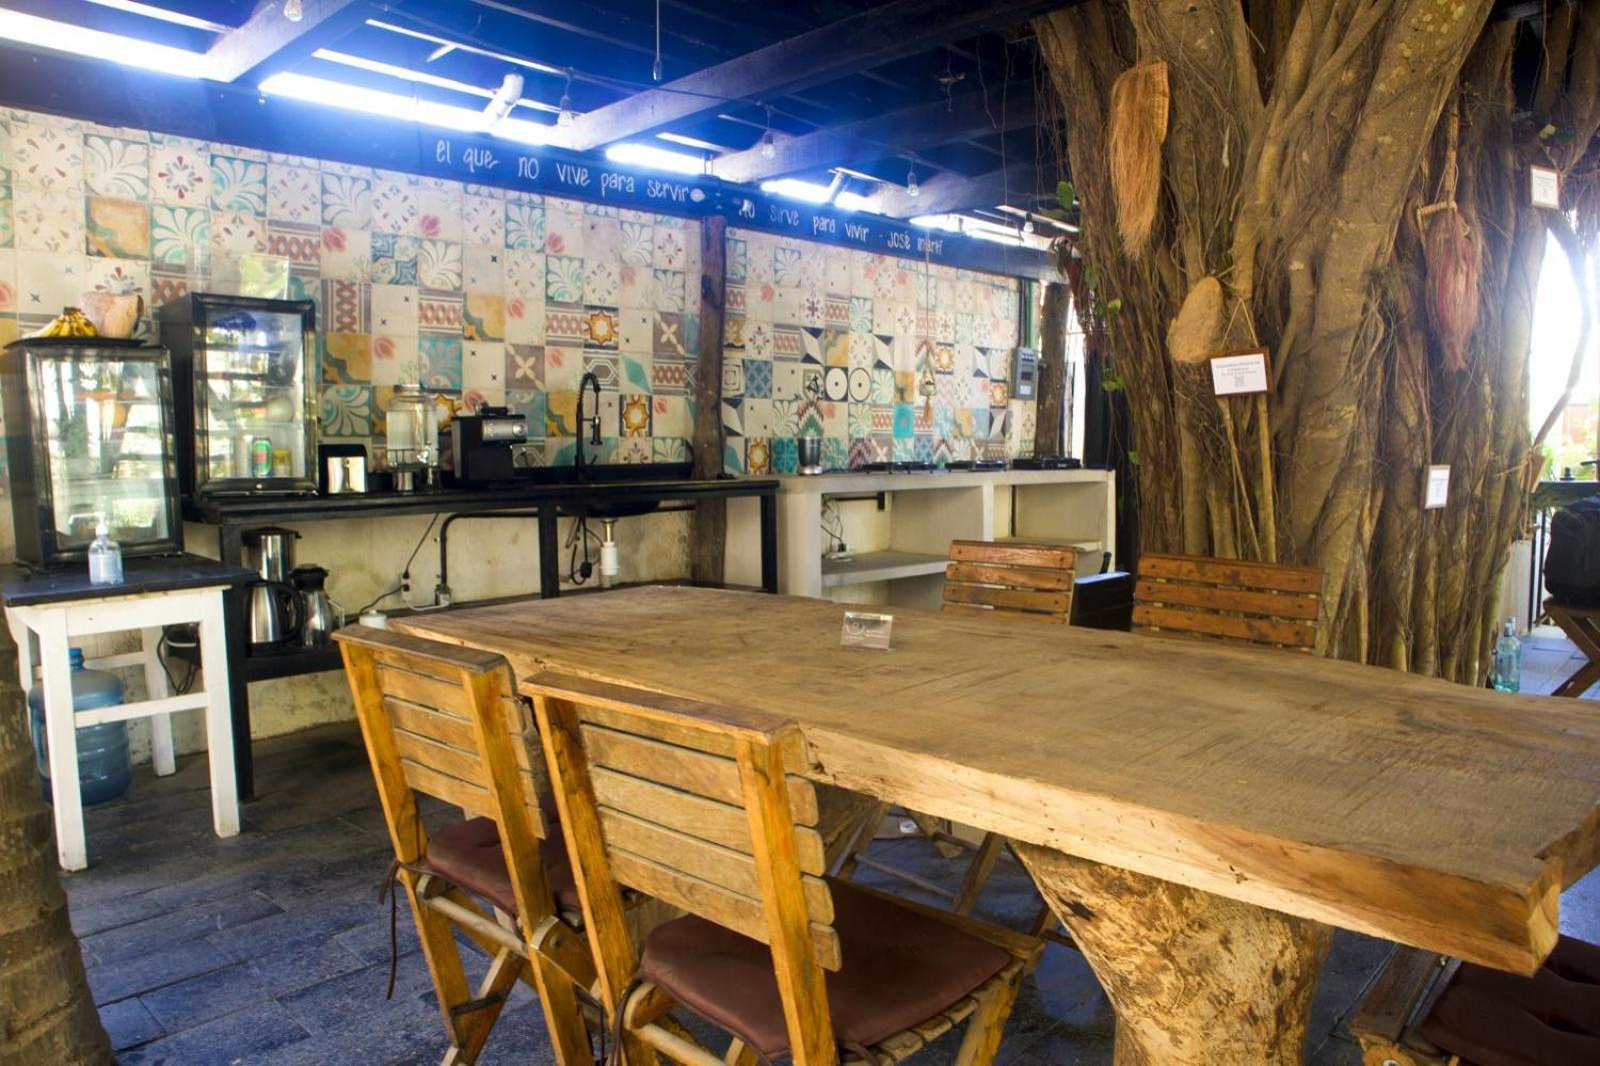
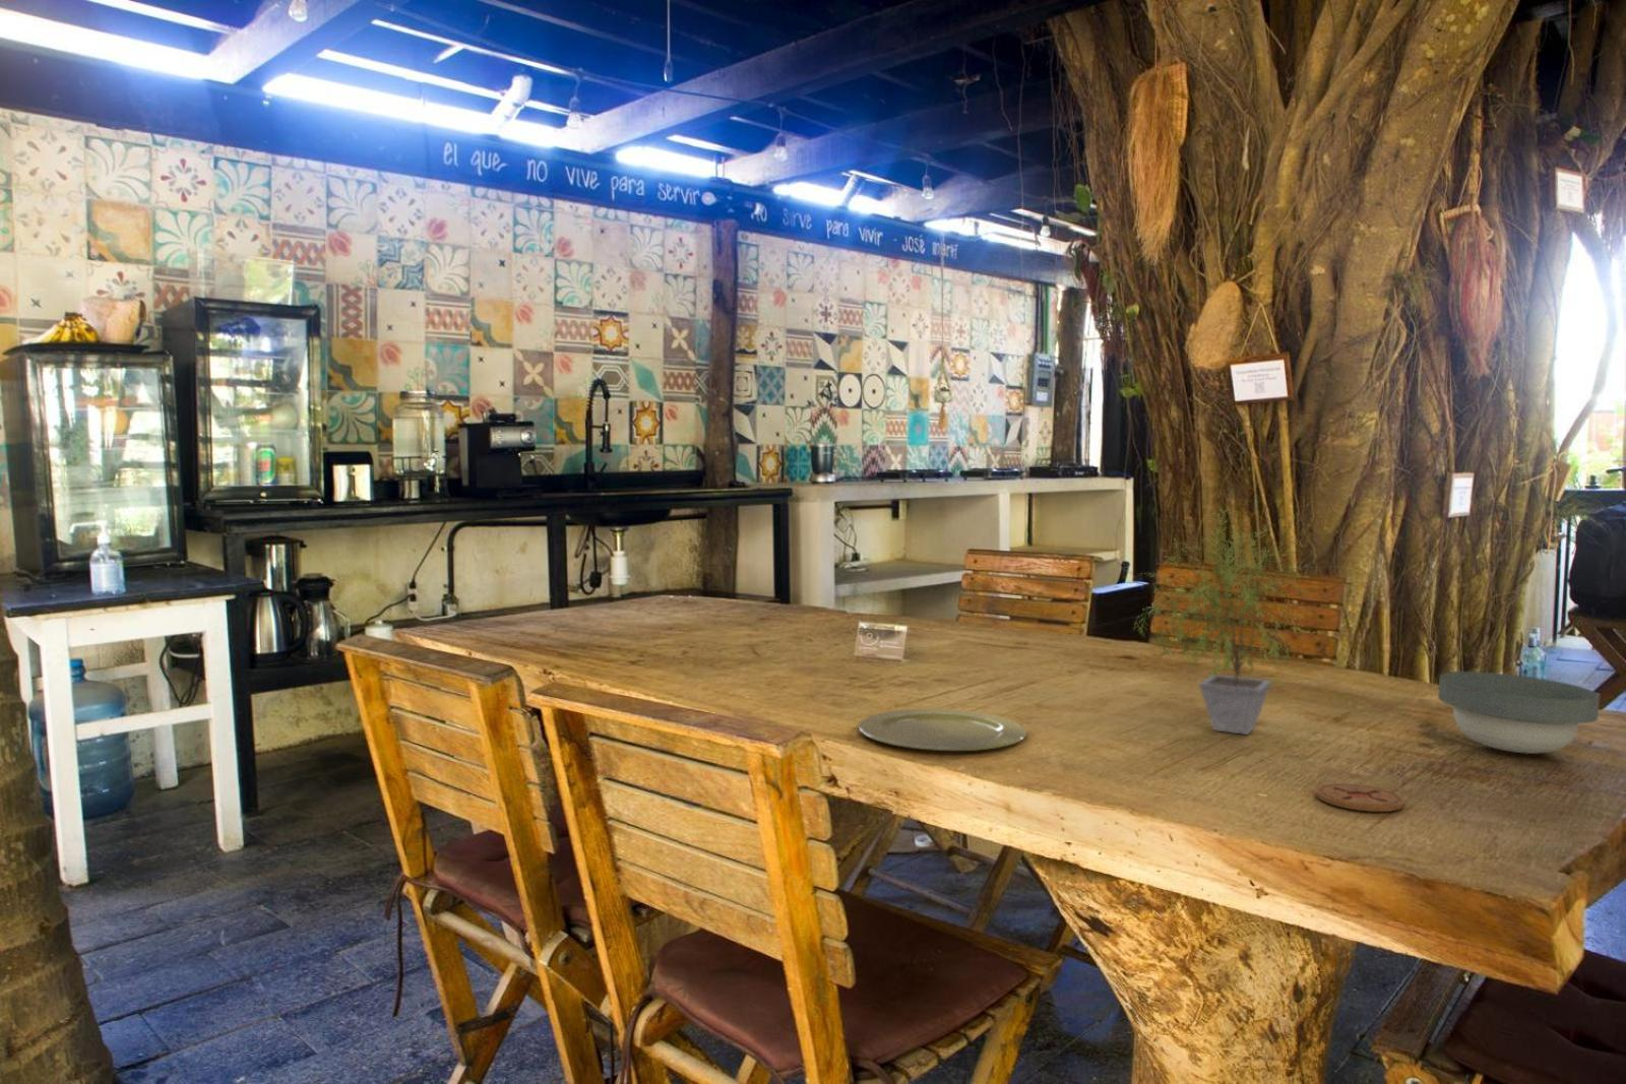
+ bowl [1437,670,1601,755]
+ potted plant [1132,507,1315,736]
+ coaster [1315,783,1406,813]
+ plate [858,708,1027,751]
